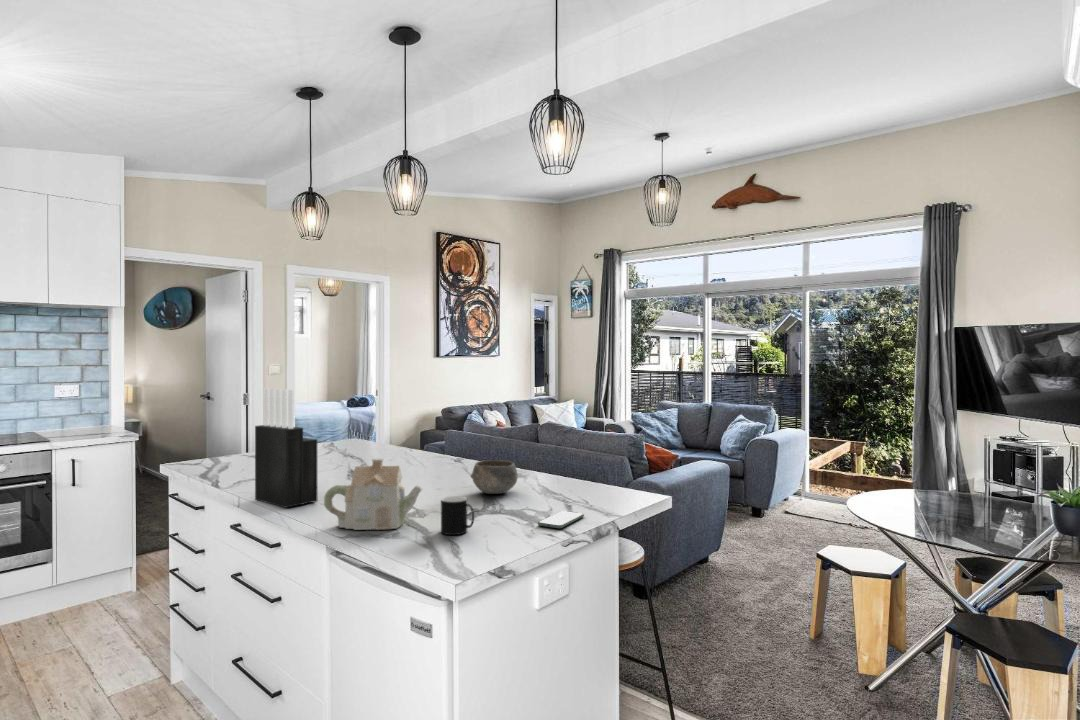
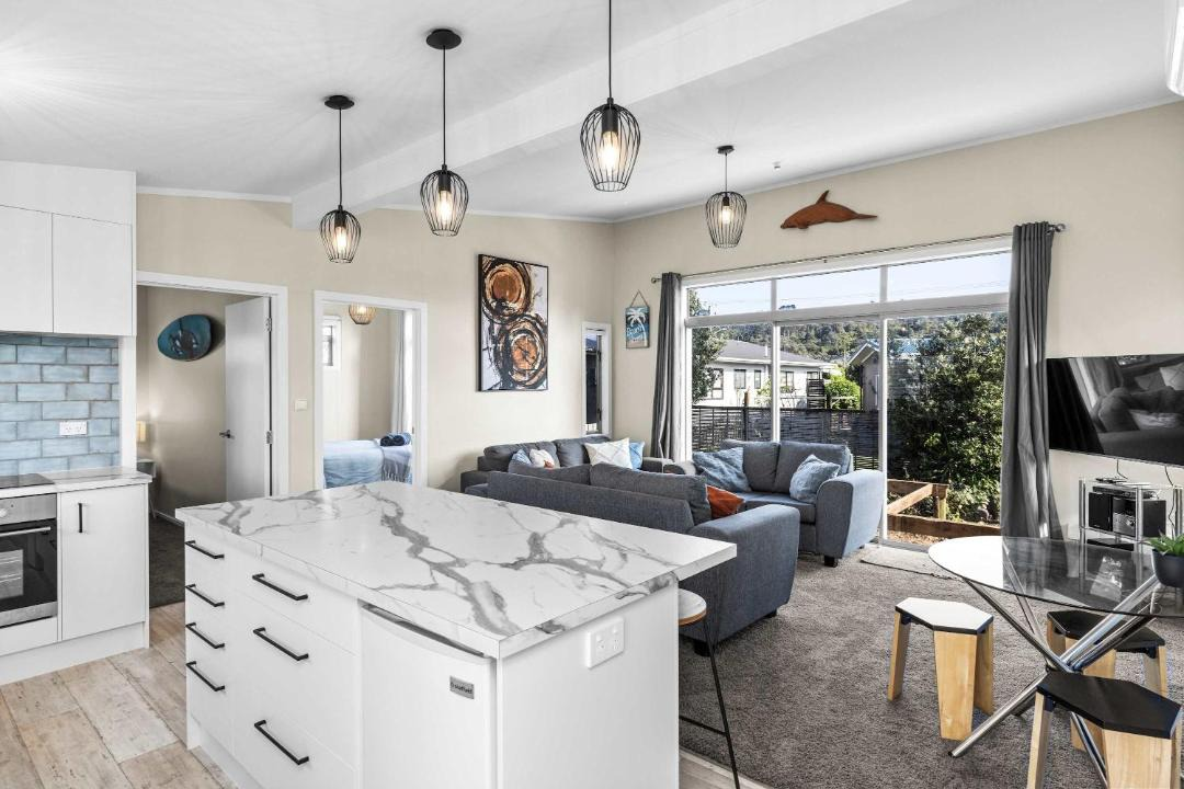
- smartphone [537,510,585,529]
- cup [440,495,475,536]
- teapot [323,457,424,531]
- bowl [470,459,519,495]
- knife block [254,387,318,509]
